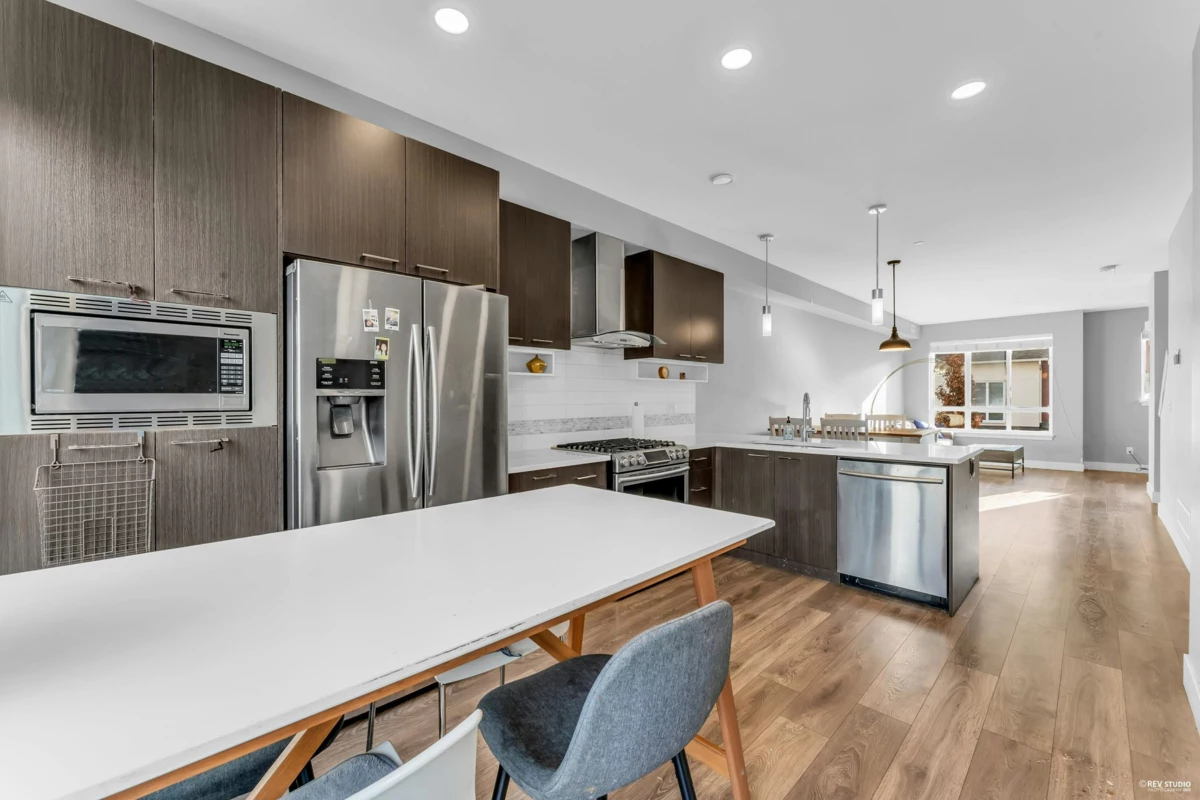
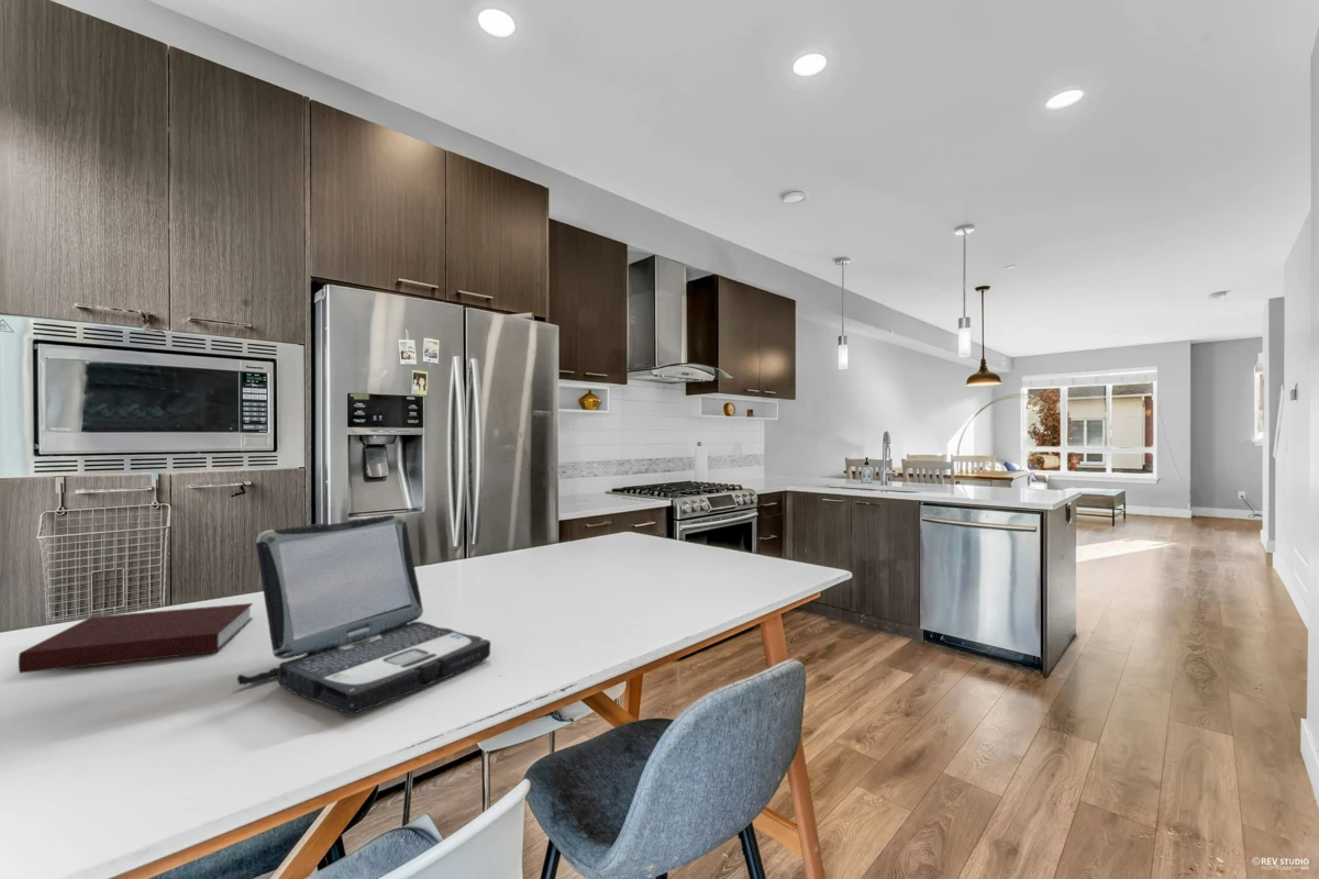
+ notebook [18,602,254,675]
+ laptop [236,513,491,714]
